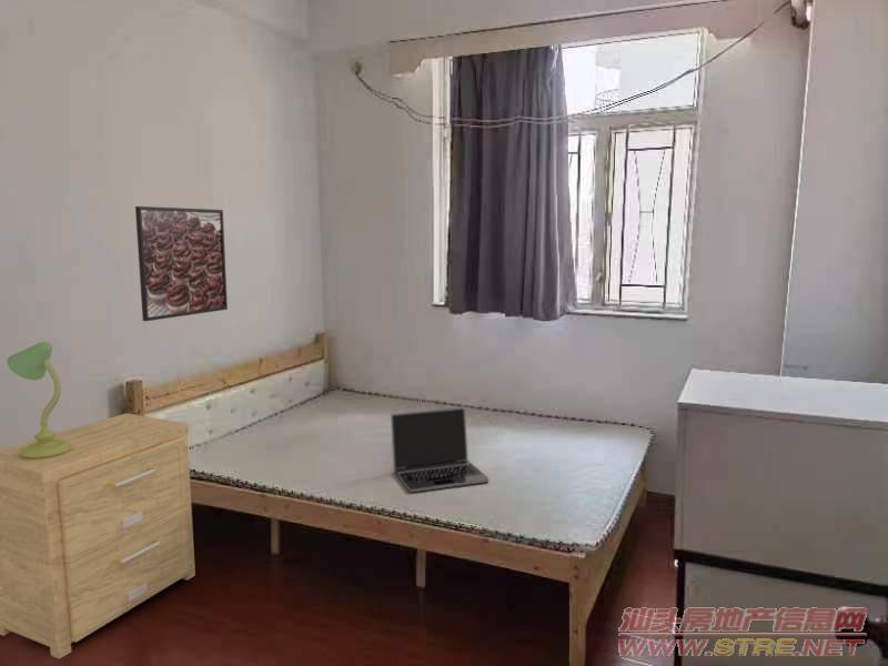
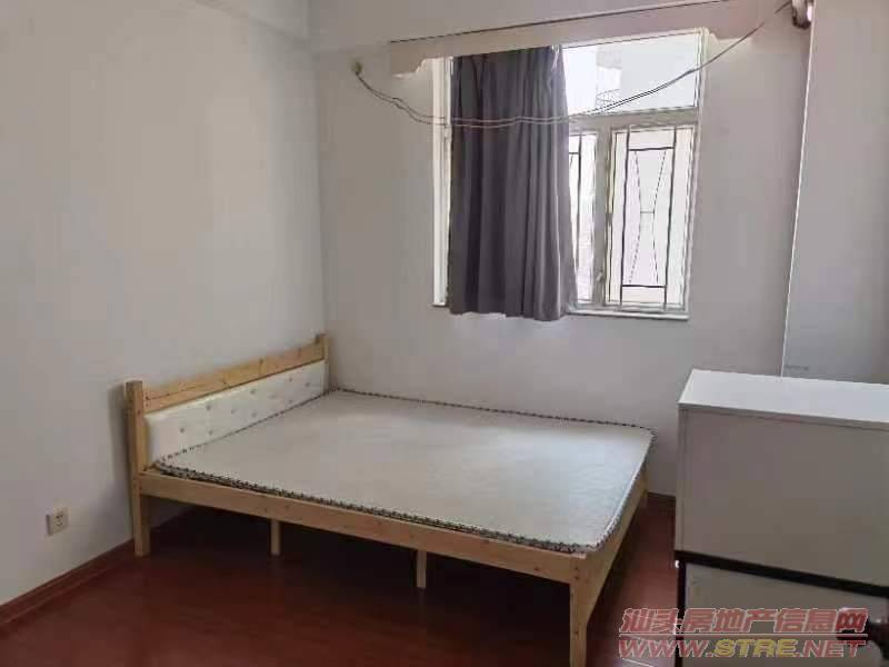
- side table [0,412,196,659]
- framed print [134,205,229,322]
- laptop [390,406,491,493]
- table lamp [6,341,73,458]
